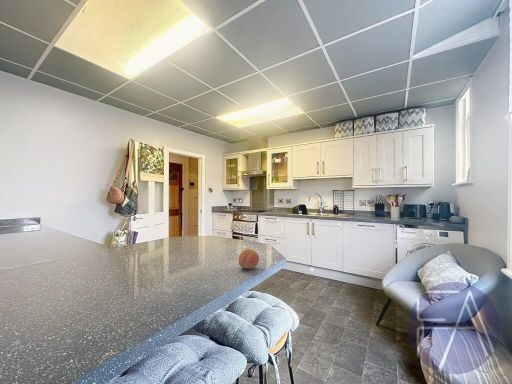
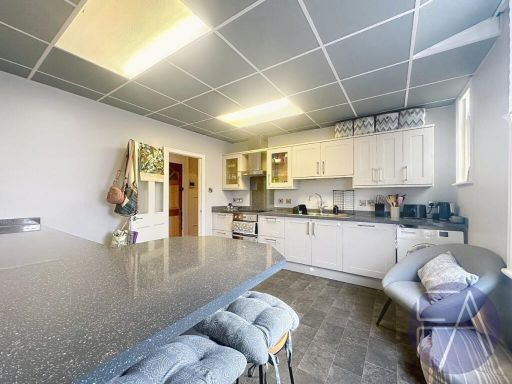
- fruit [238,248,260,270]
